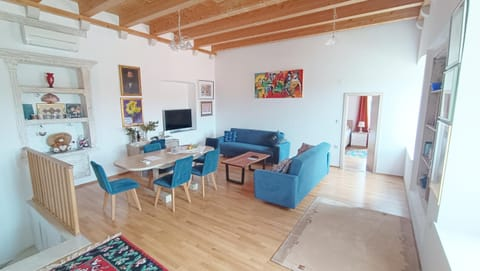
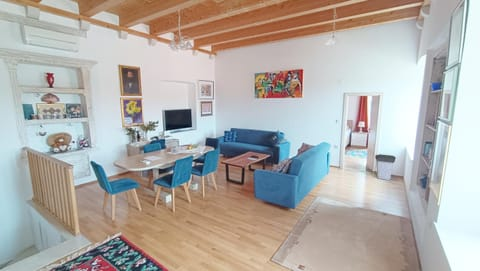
+ trash can [374,153,397,181]
